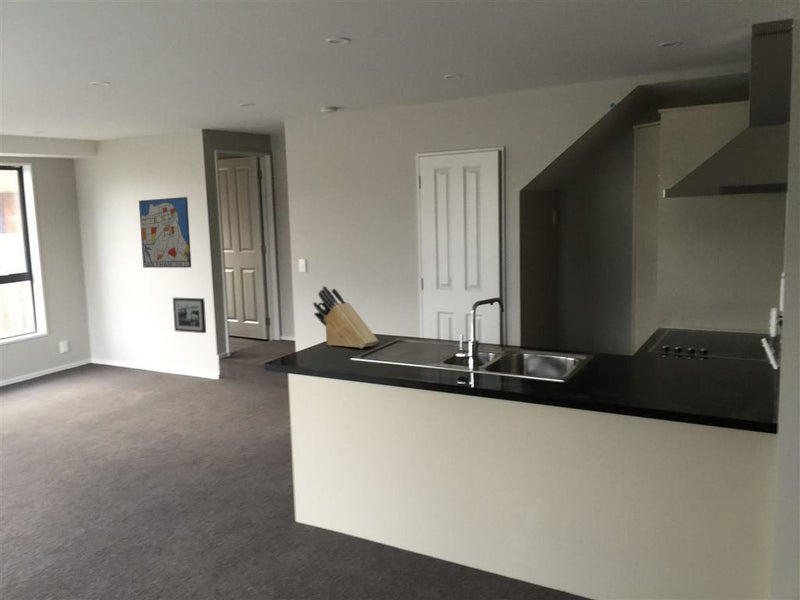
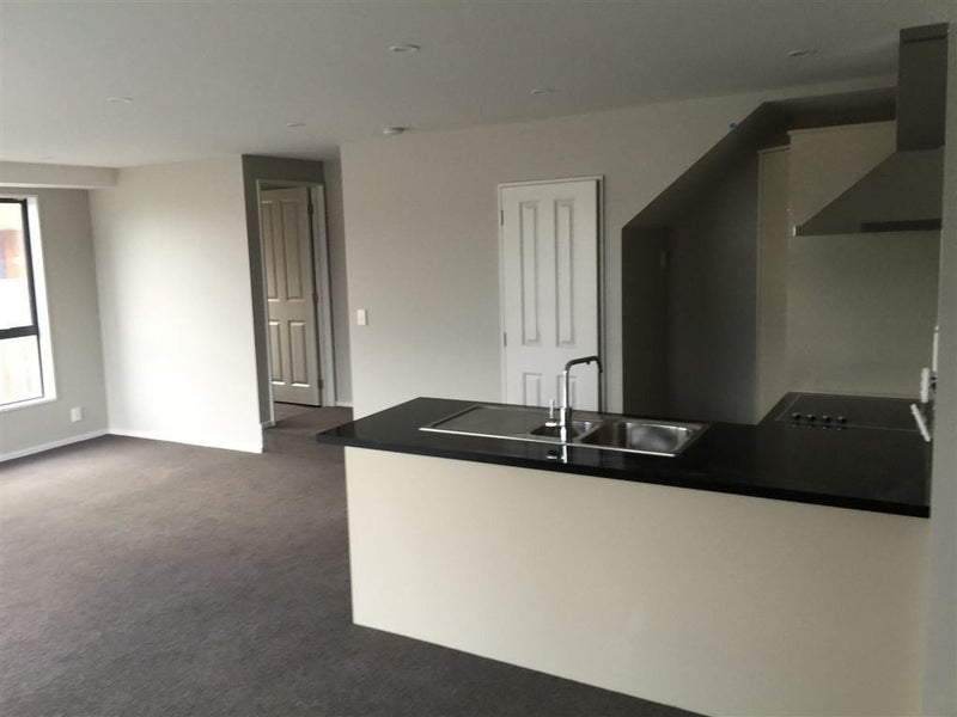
- picture frame [172,297,207,334]
- wall art [138,196,192,269]
- knife block [312,285,379,349]
